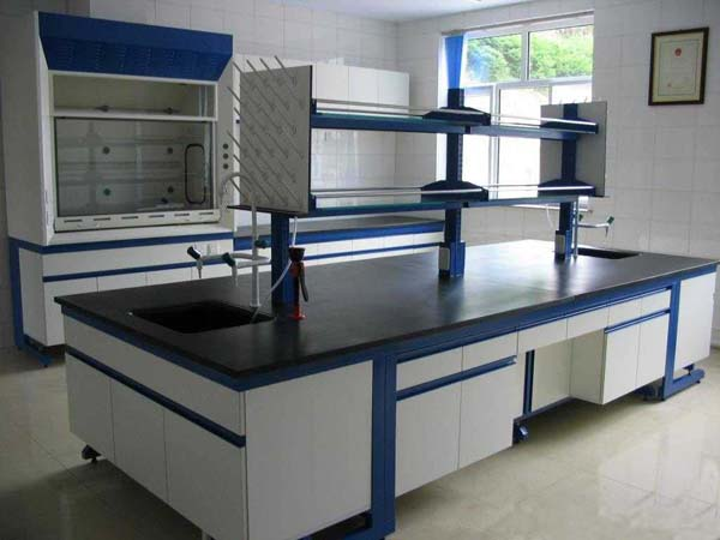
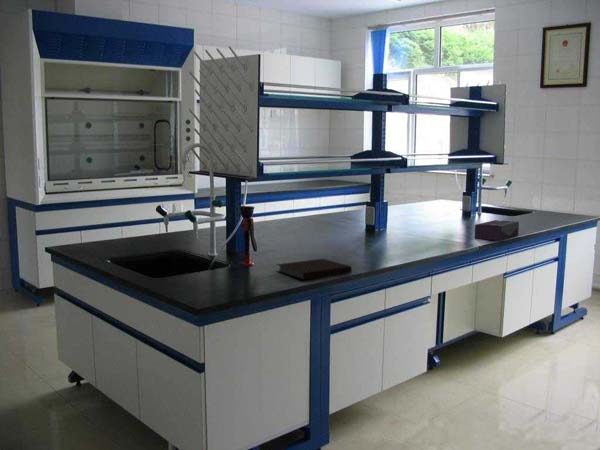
+ tissue box [473,219,520,242]
+ notebook [275,258,353,281]
